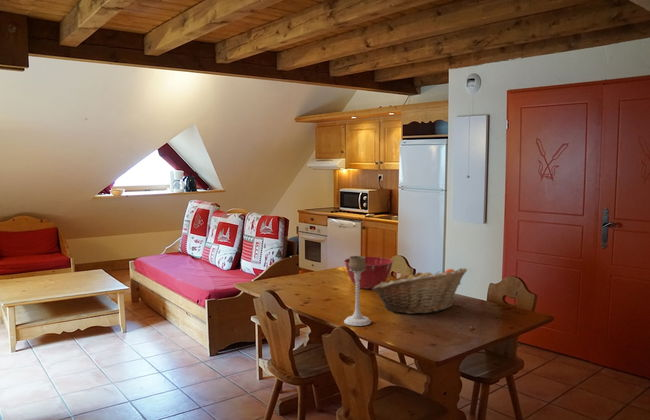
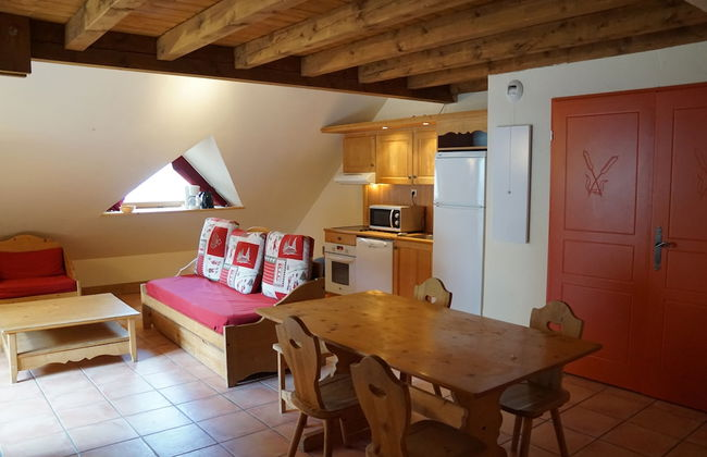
- fruit basket [371,267,468,315]
- mixing bowl [343,256,394,290]
- candle holder [343,255,372,327]
